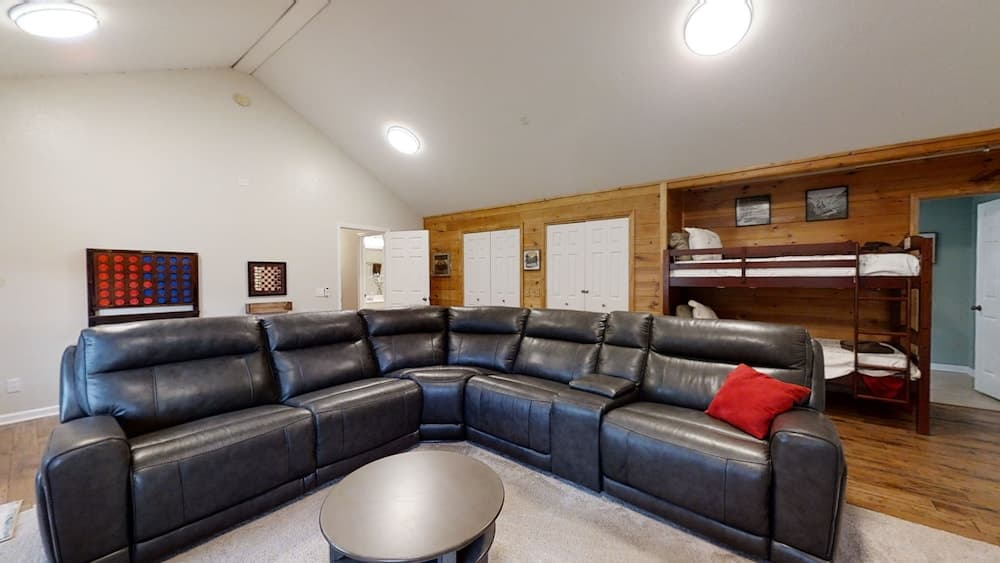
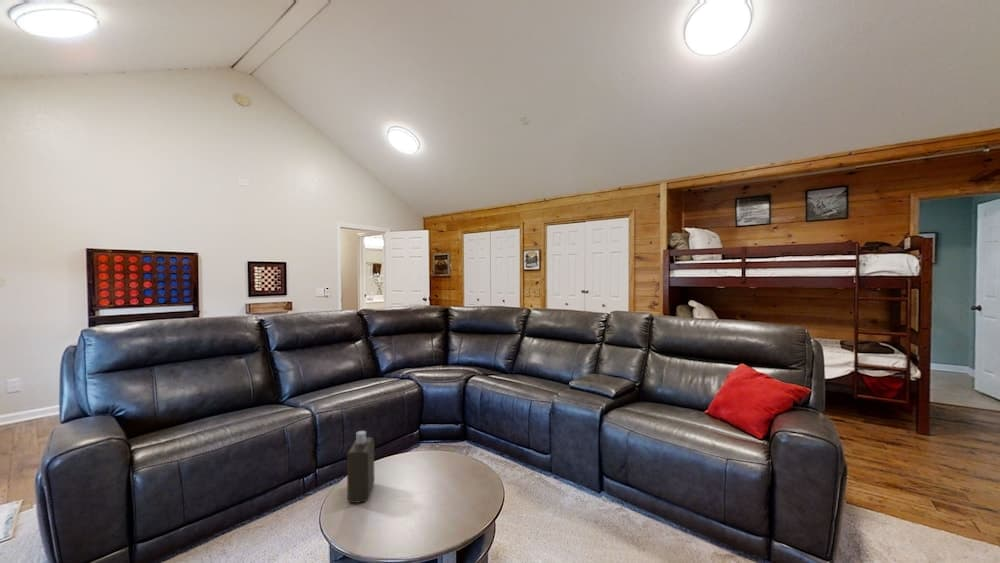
+ bottle [346,430,375,504]
